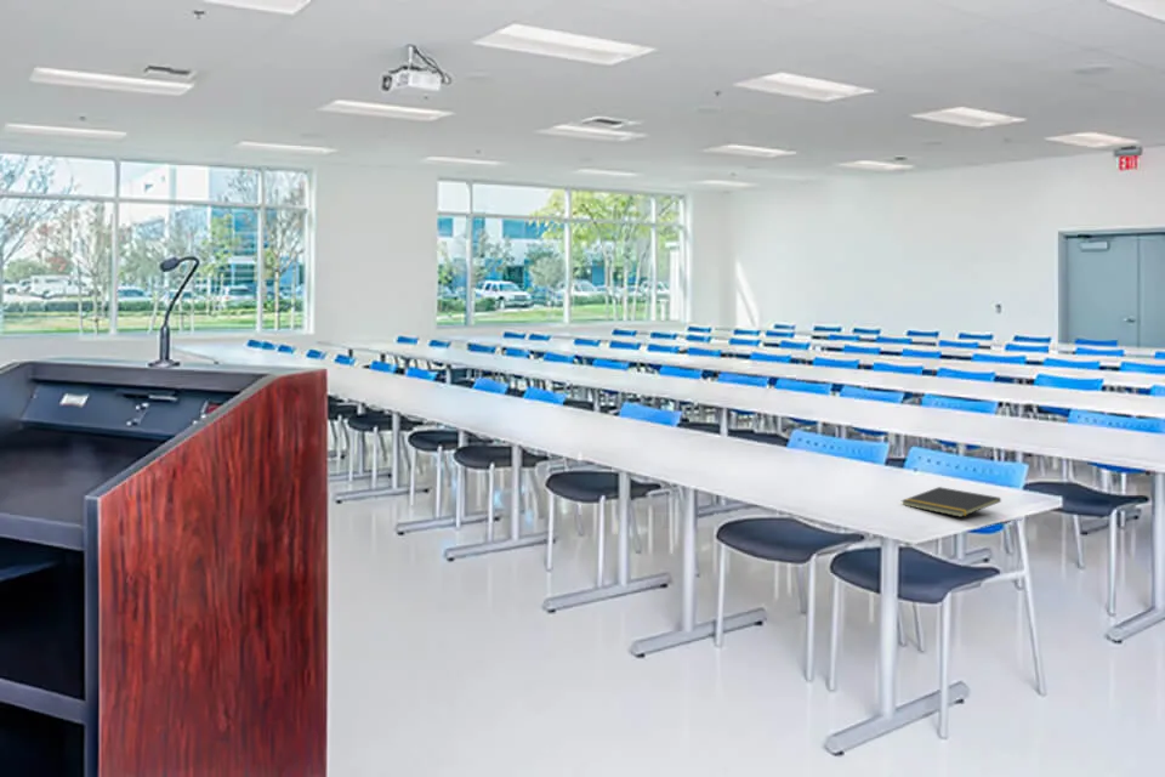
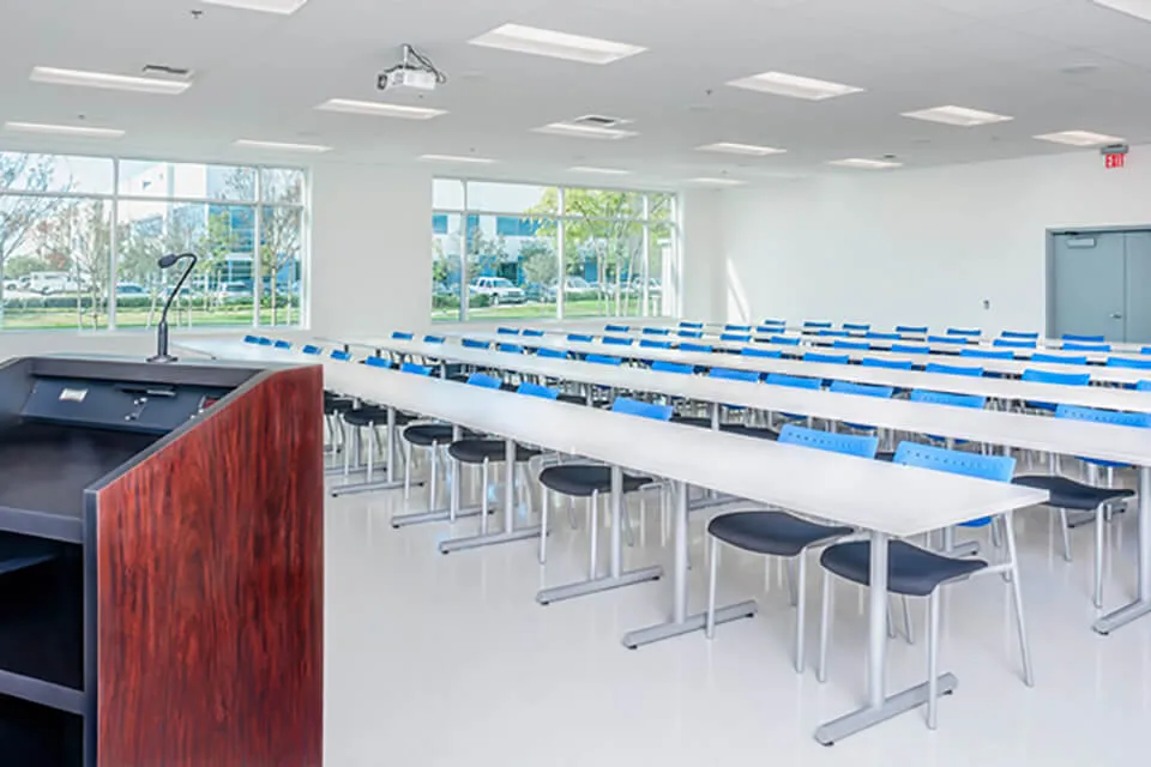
- notepad [900,486,1002,518]
